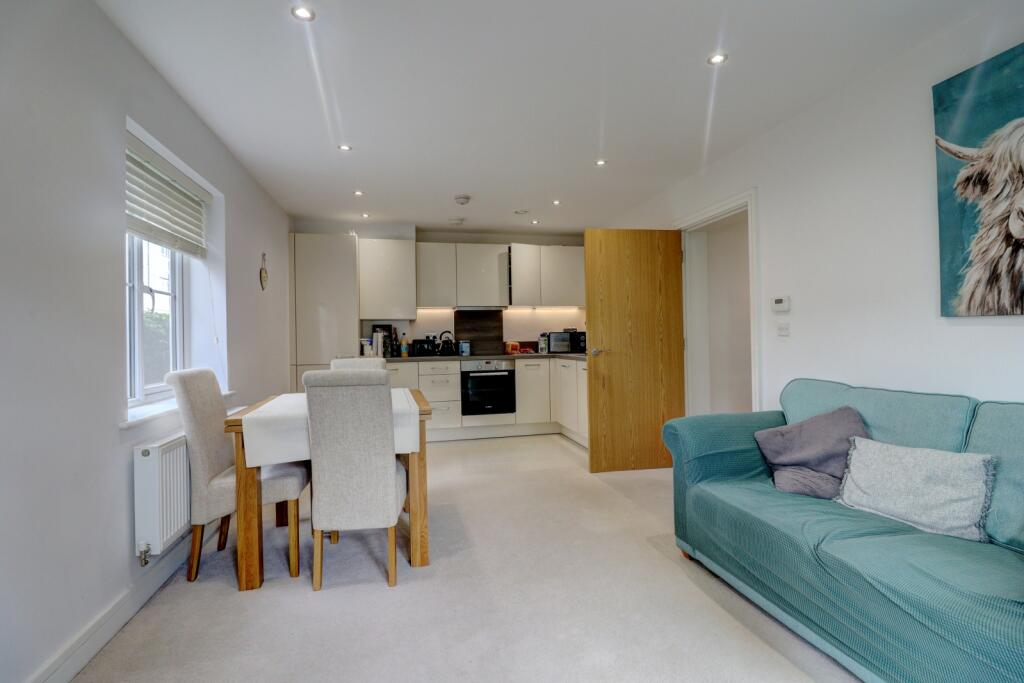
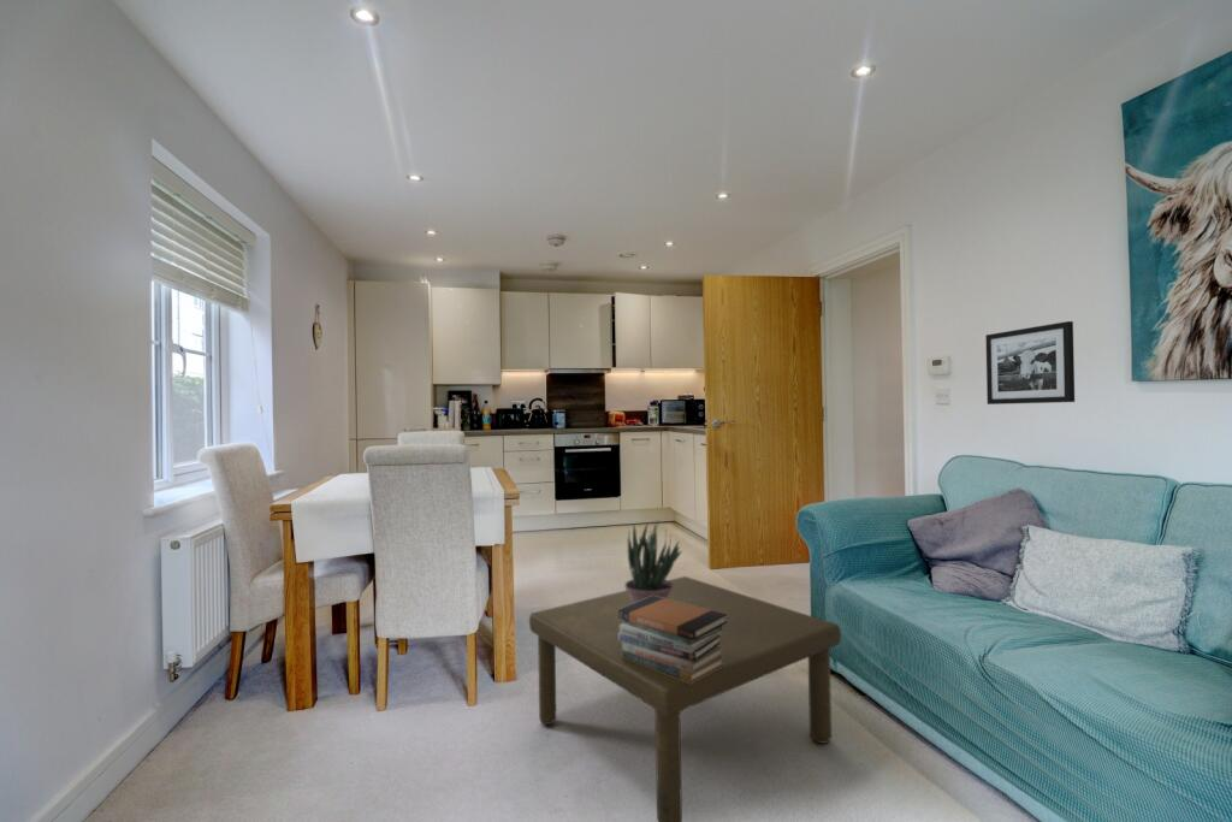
+ potted plant [623,521,683,604]
+ book stack [618,596,728,684]
+ coffee table [528,575,842,822]
+ picture frame [984,320,1076,406]
